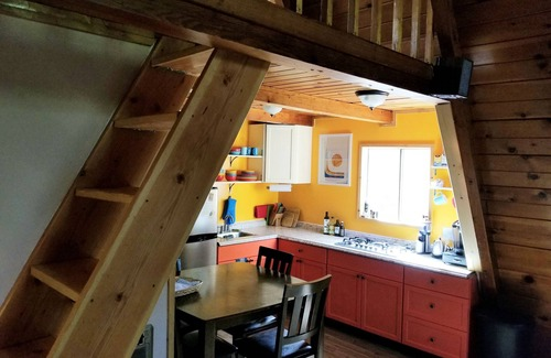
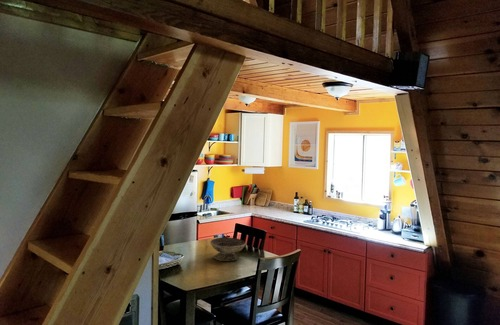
+ decorative bowl [209,236,247,262]
